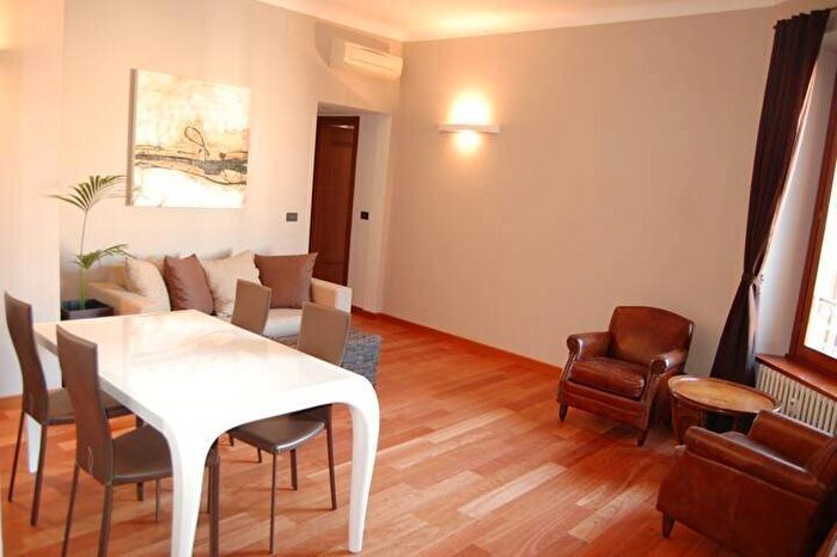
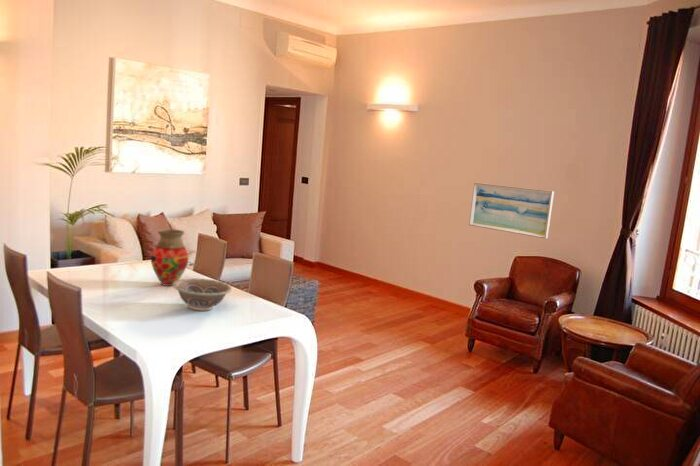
+ vase [150,228,189,287]
+ decorative bowl [172,277,233,312]
+ wall art [468,182,555,240]
